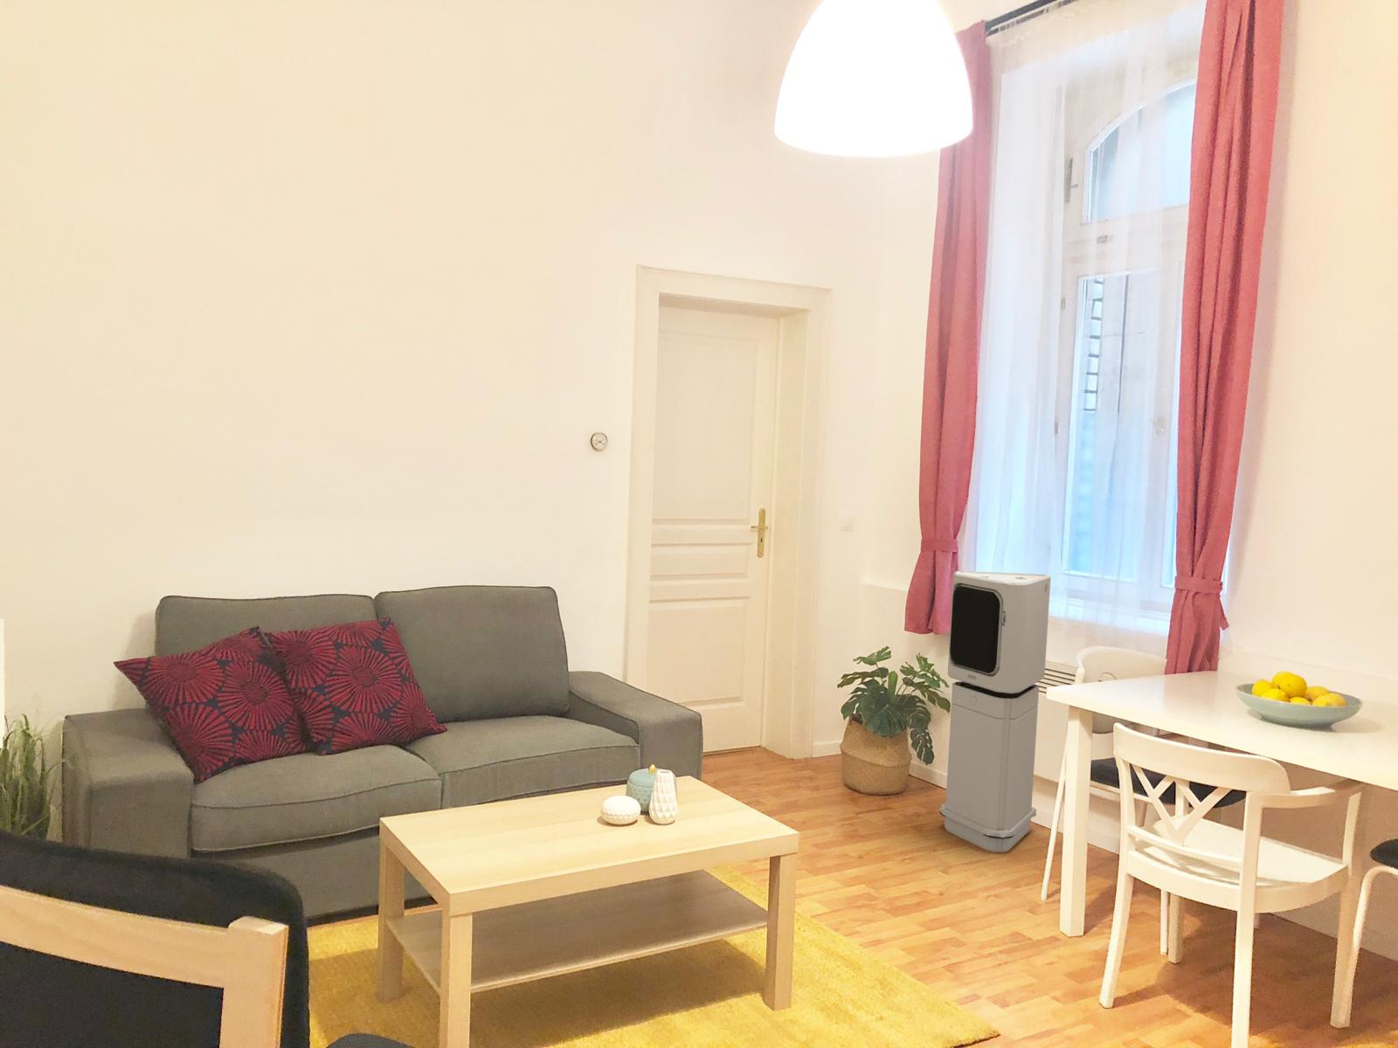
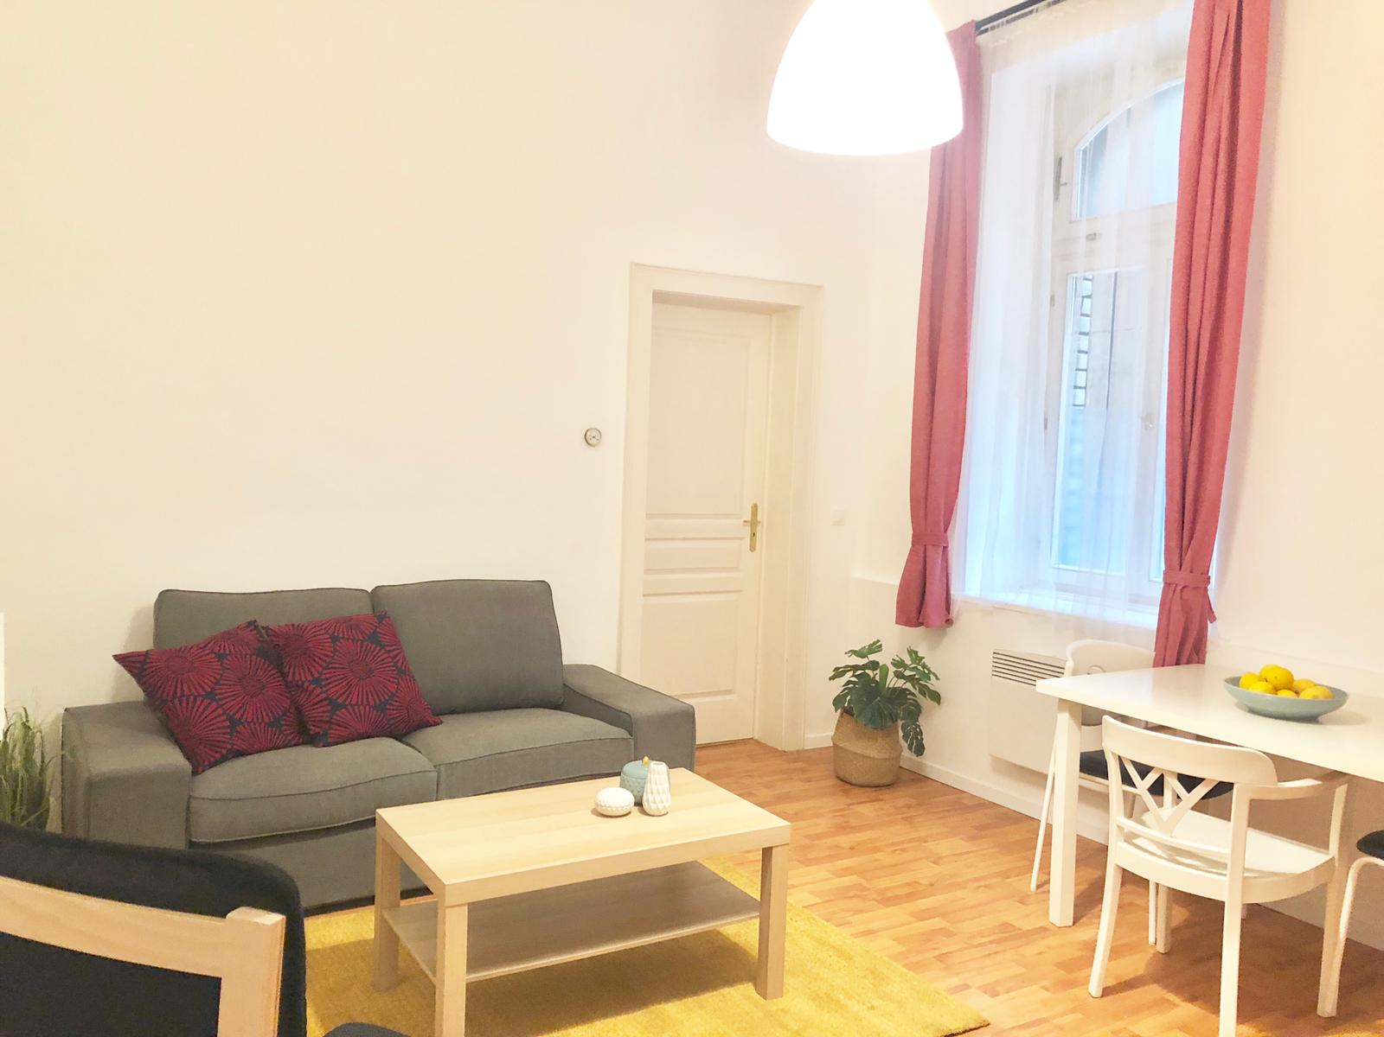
- air purifier [939,570,1051,853]
